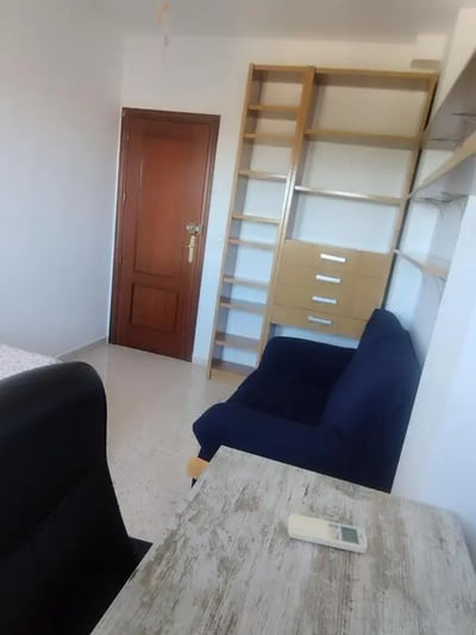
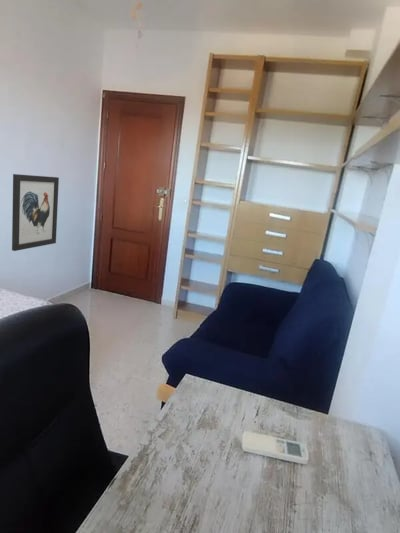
+ wall art [11,173,60,252]
